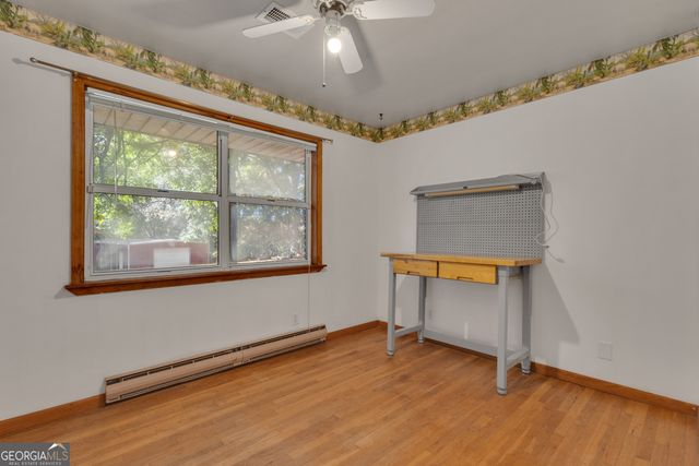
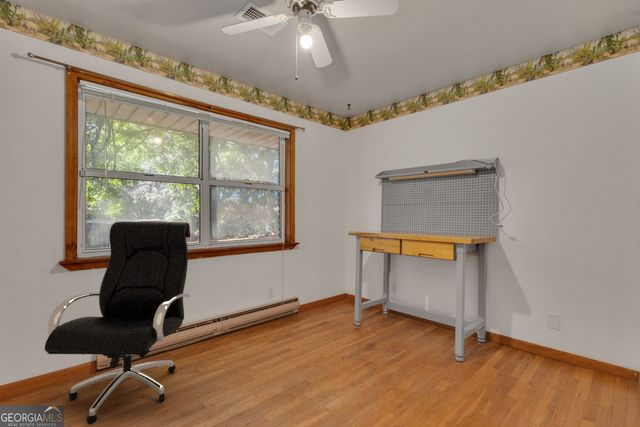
+ office chair [44,220,191,425]
